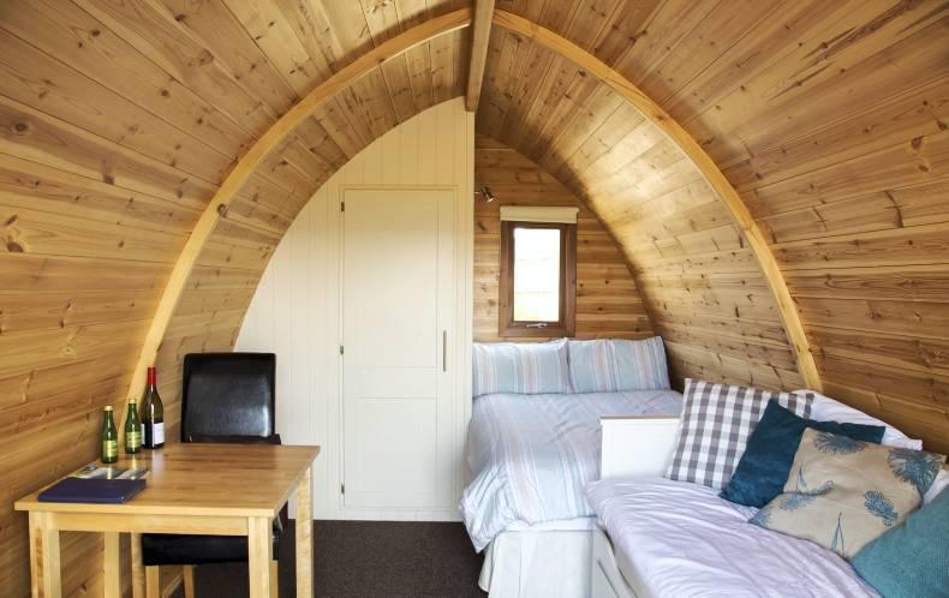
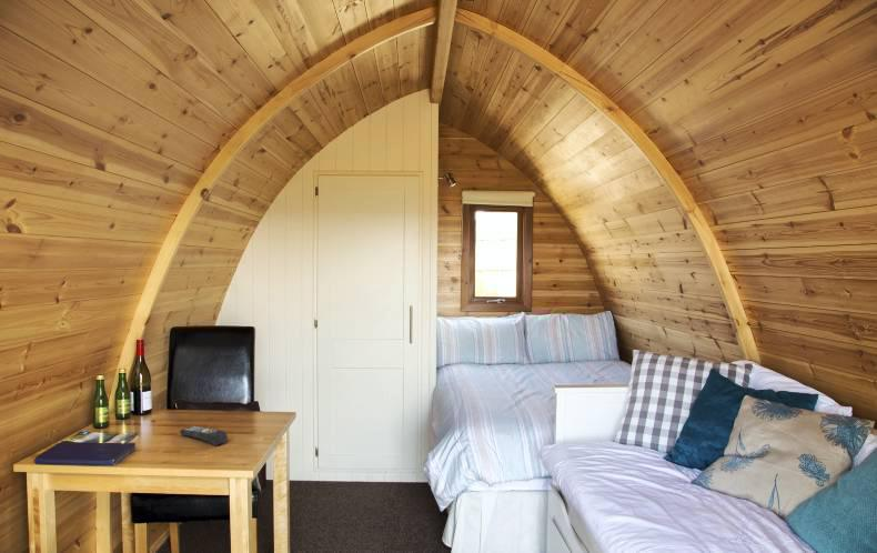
+ remote control [179,425,229,446]
